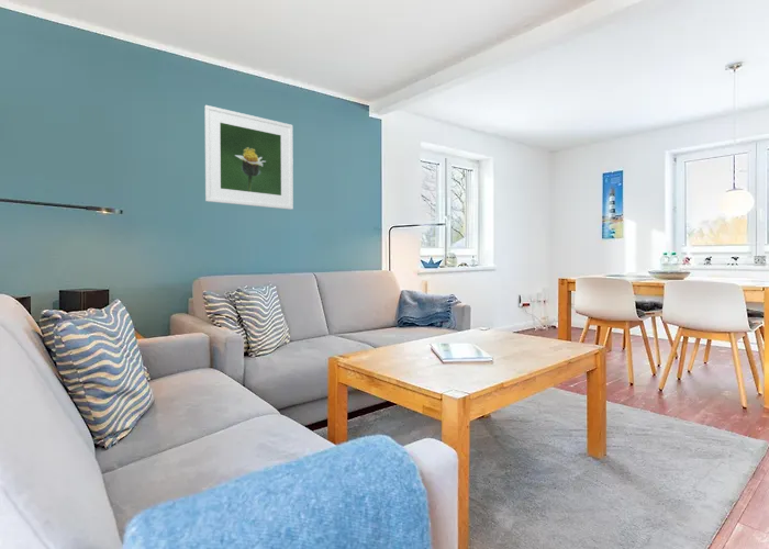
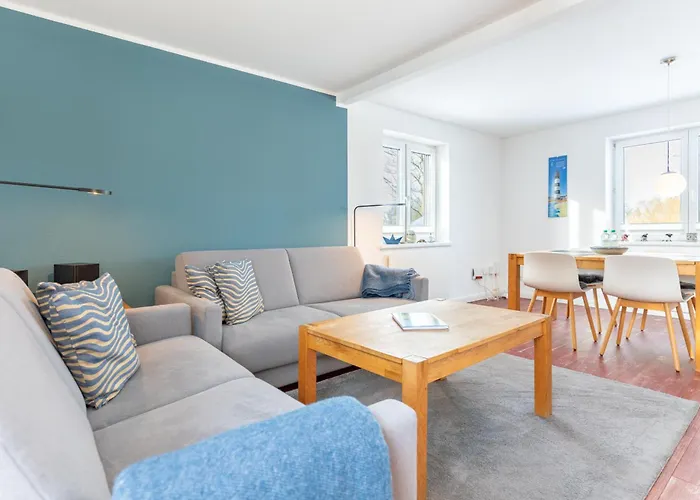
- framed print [204,104,294,211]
